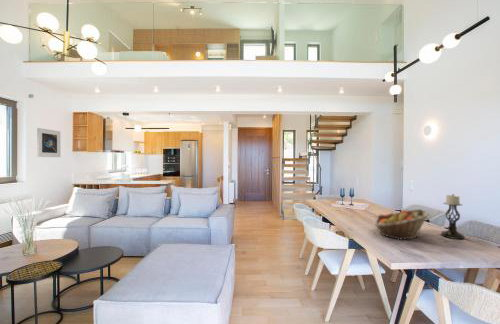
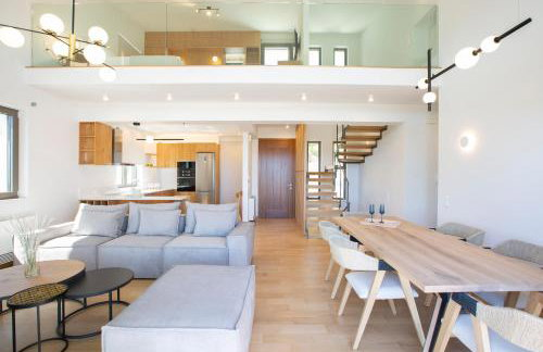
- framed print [36,127,62,158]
- candle holder [440,193,465,240]
- fruit basket [374,208,431,240]
